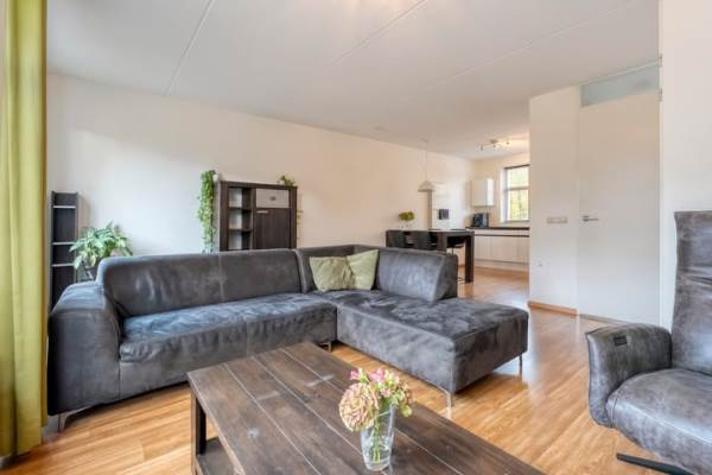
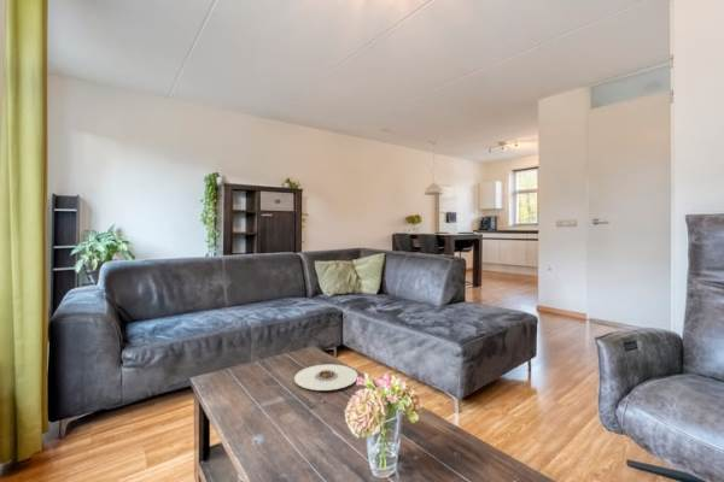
+ plate [293,363,360,392]
